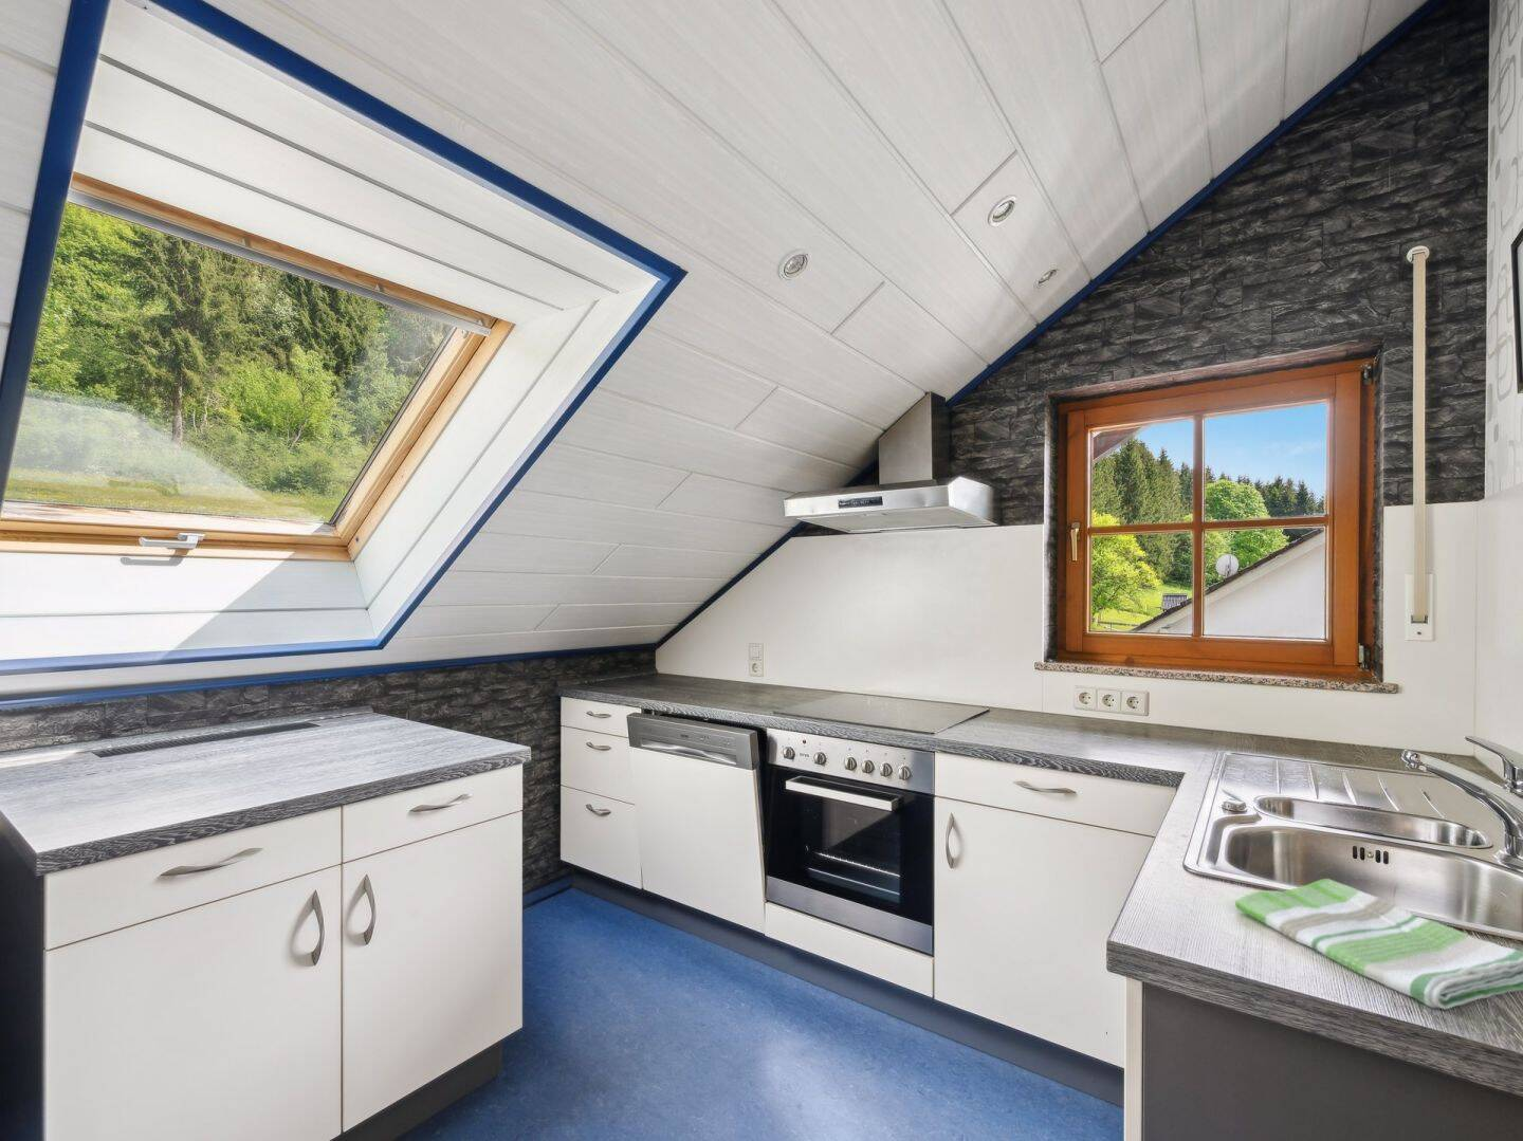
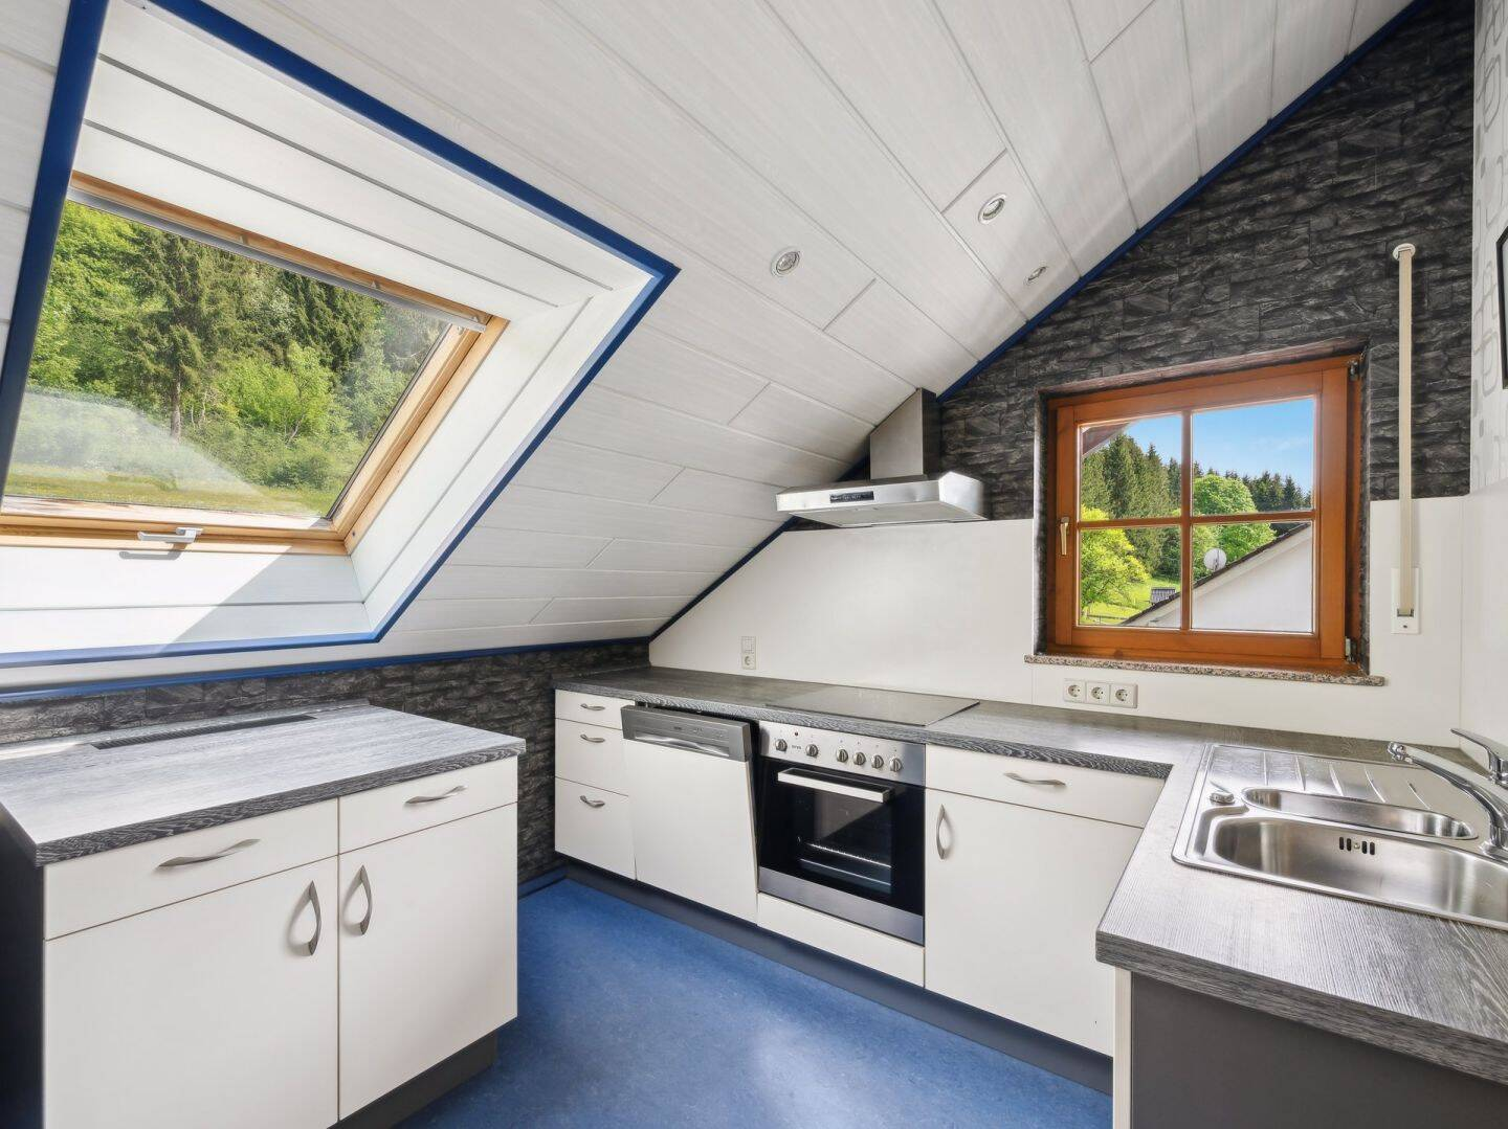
- dish towel [1234,877,1523,1010]
